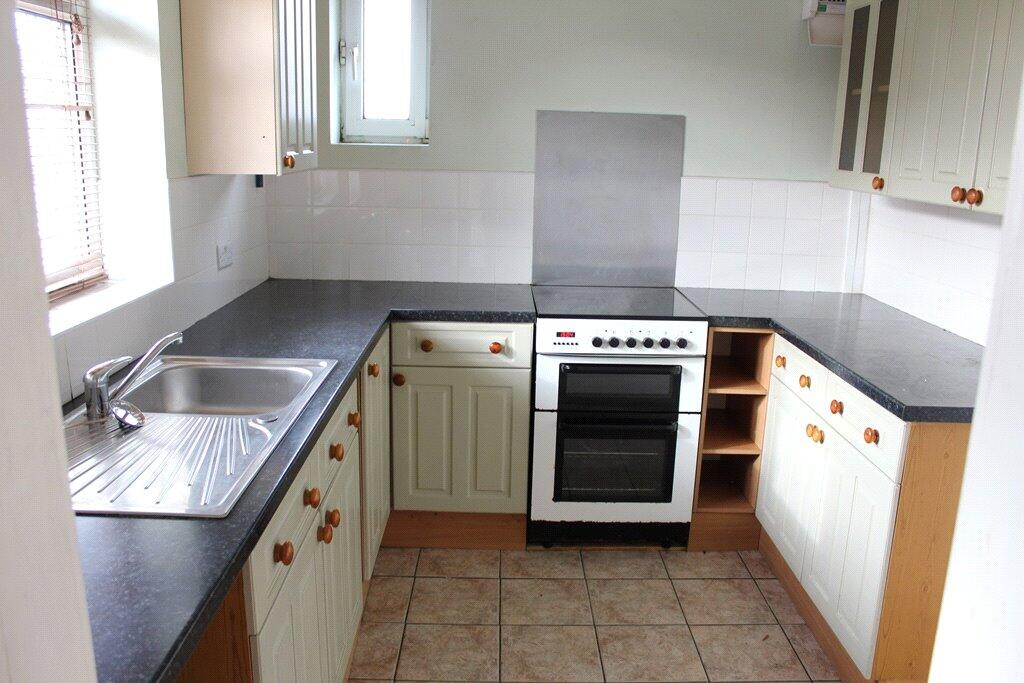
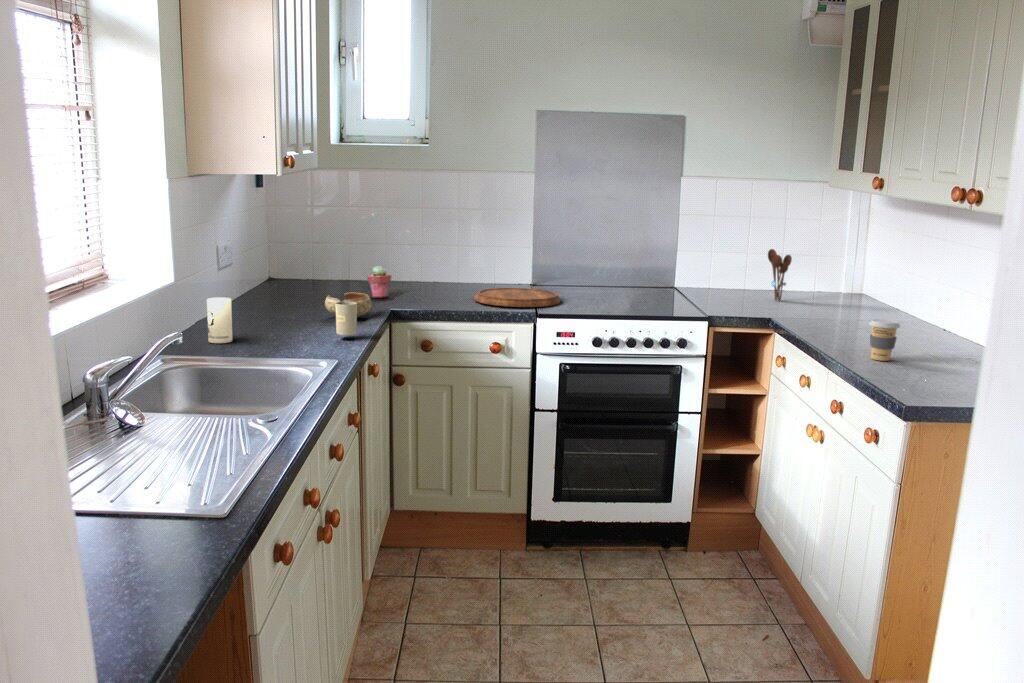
+ cutting board [474,287,562,308]
+ utensil holder [767,248,793,301]
+ bottle [335,301,358,336]
+ candle [206,296,233,344]
+ potted succulent [366,265,392,299]
+ bowl [324,291,372,319]
+ coffee cup [868,318,901,362]
